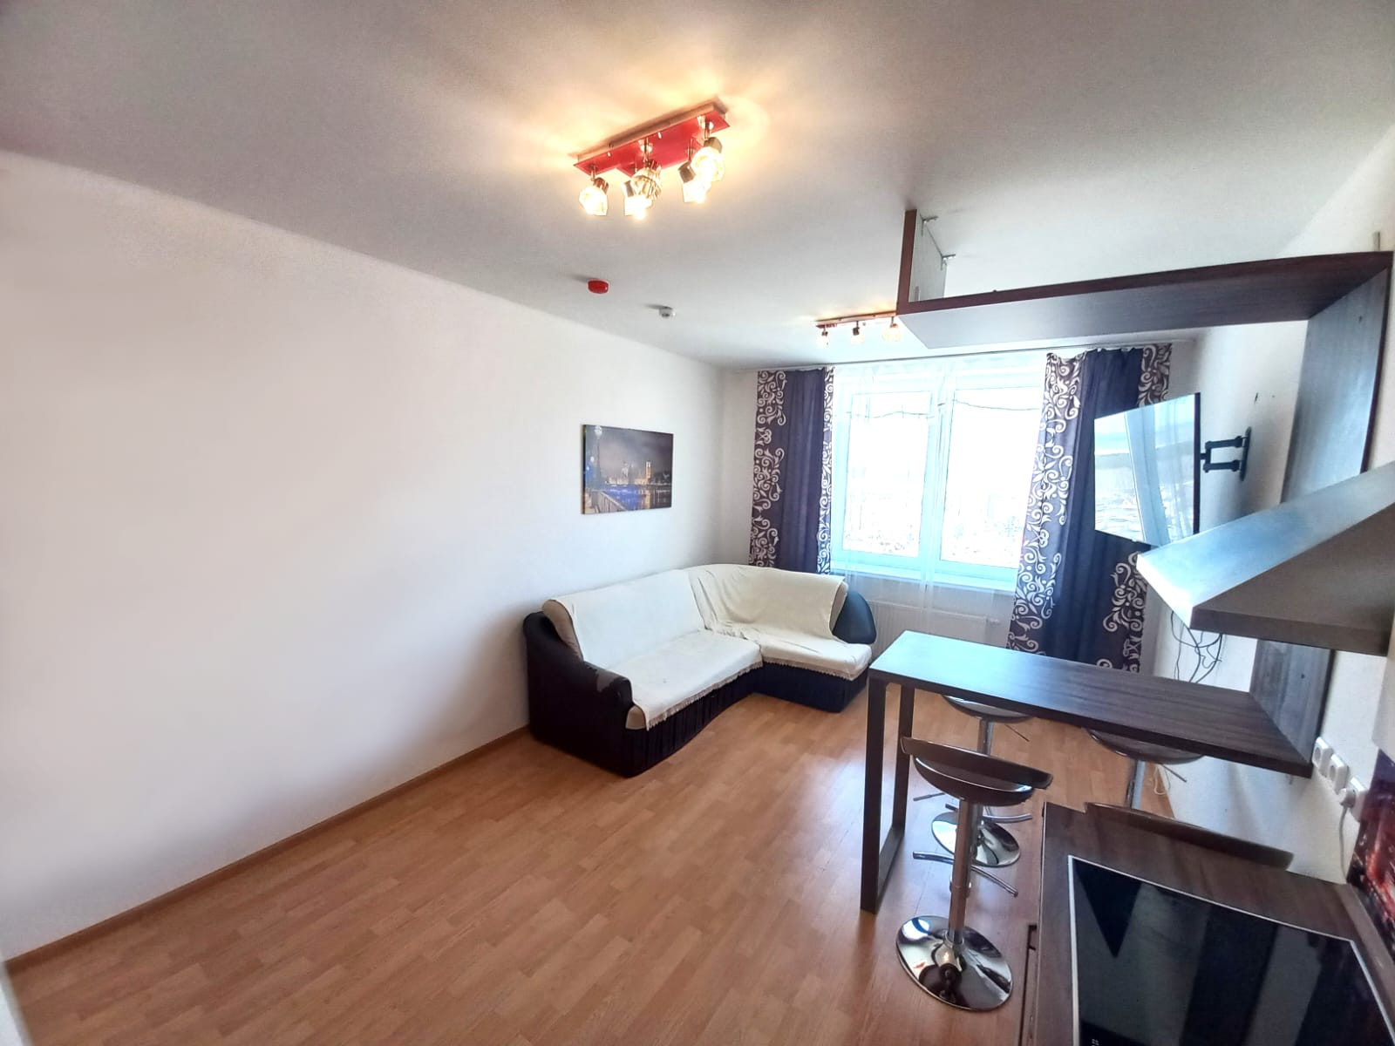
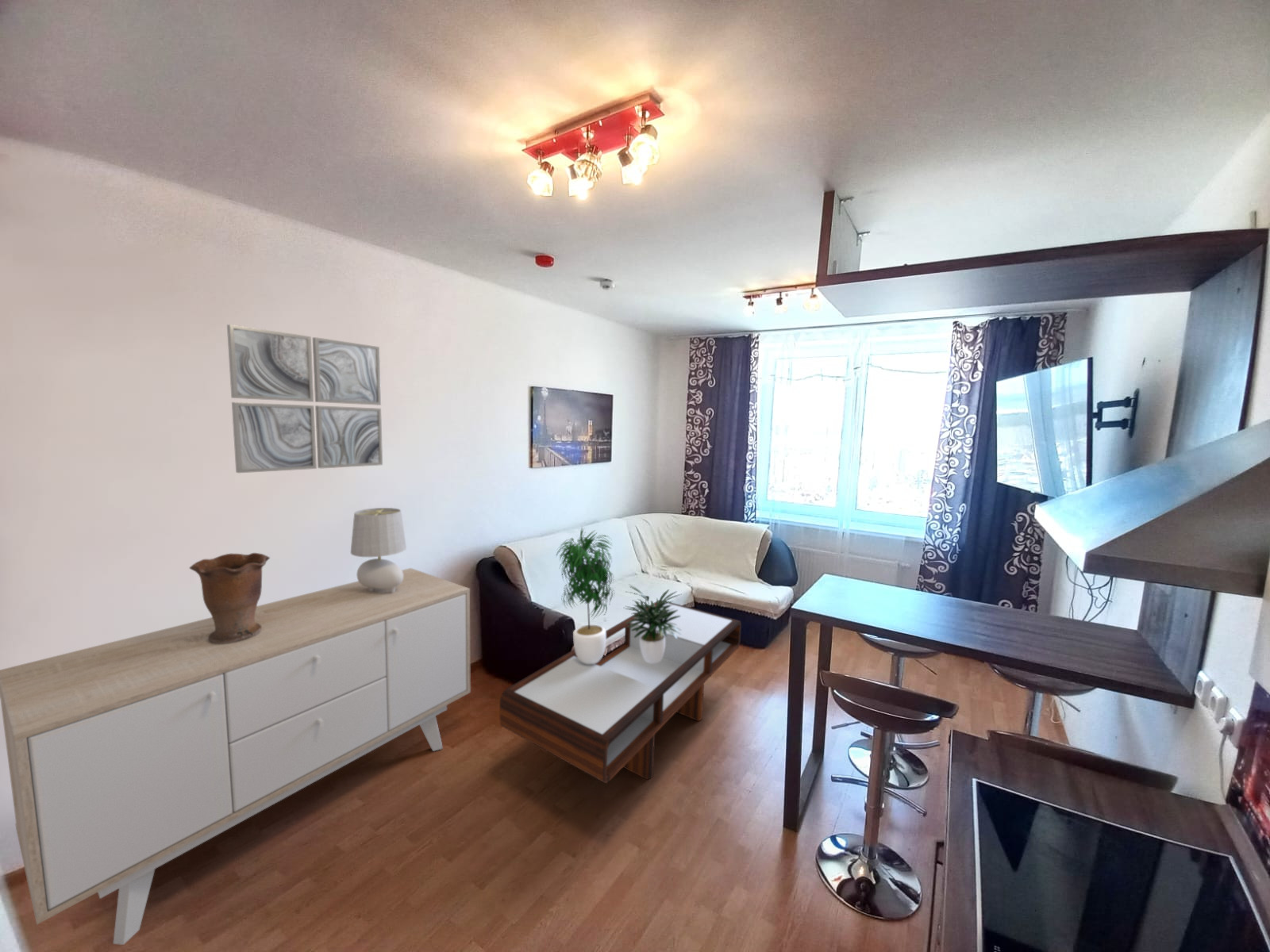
+ sideboard [0,567,471,946]
+ coffee table [499,599,742,784]
+ table lamp [350,507,407,593]
+ wall art [226,324,383,474]
+ potted plant [555,526,682,664]
+ vase [188,552,271,644]
